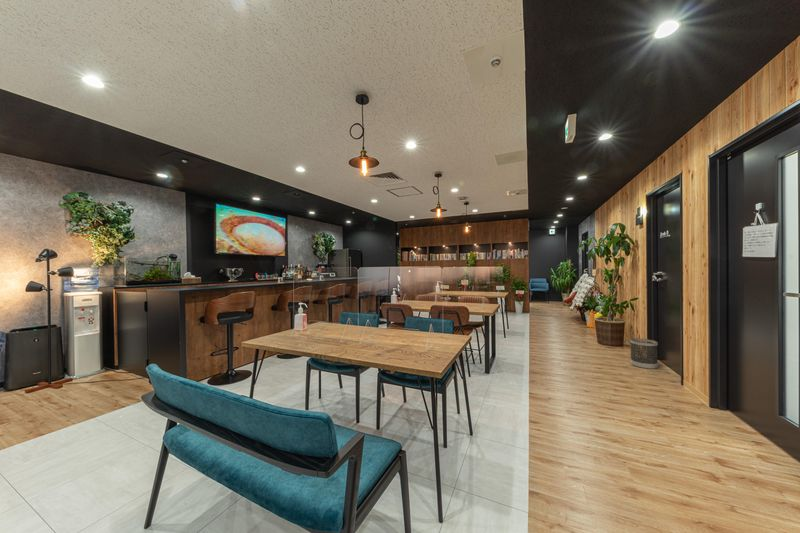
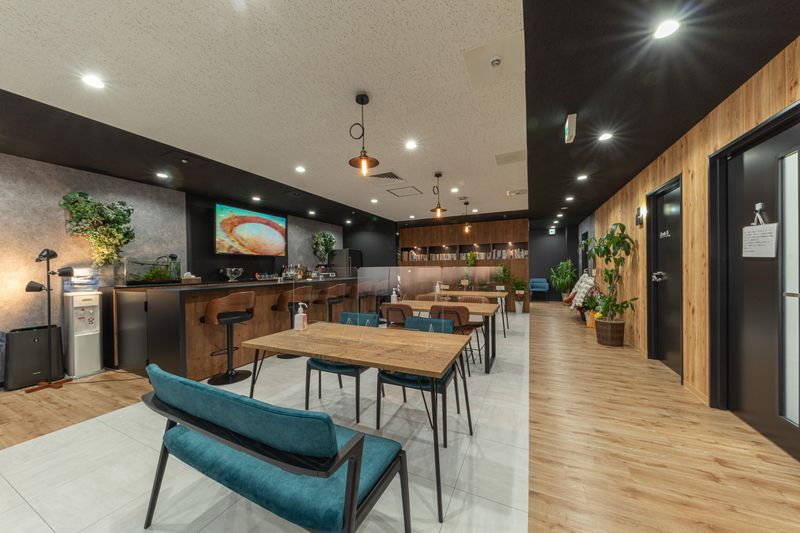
- wastebasket [629,337,659,370]
